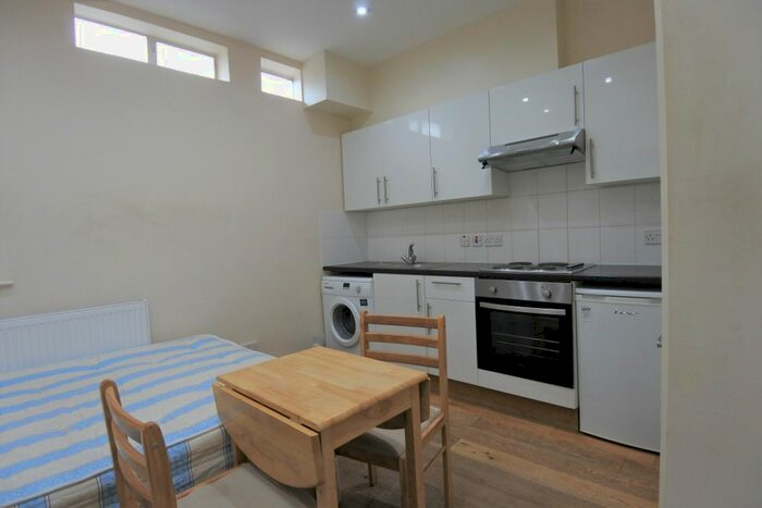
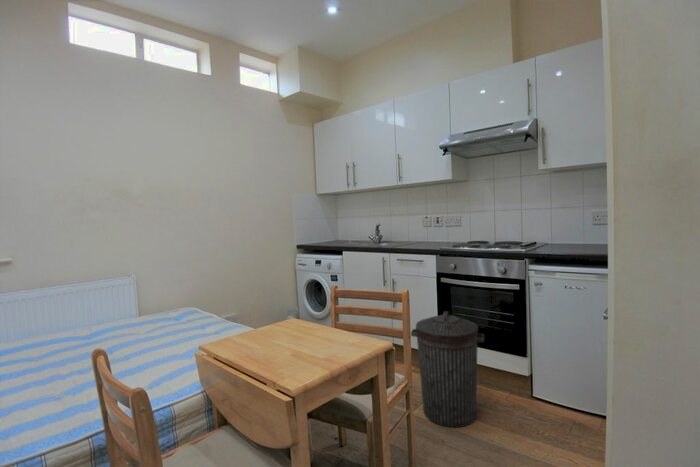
+ trash can [410,310,485,429]
